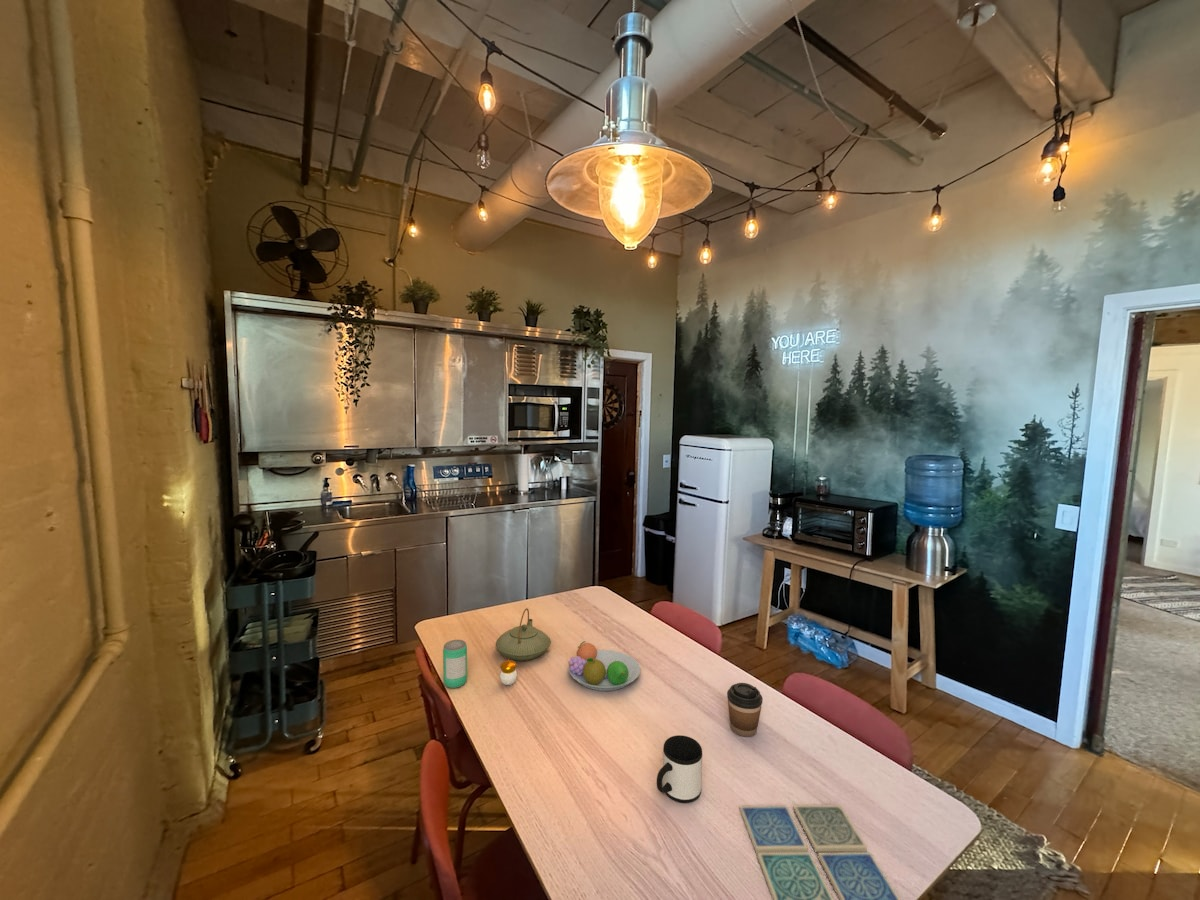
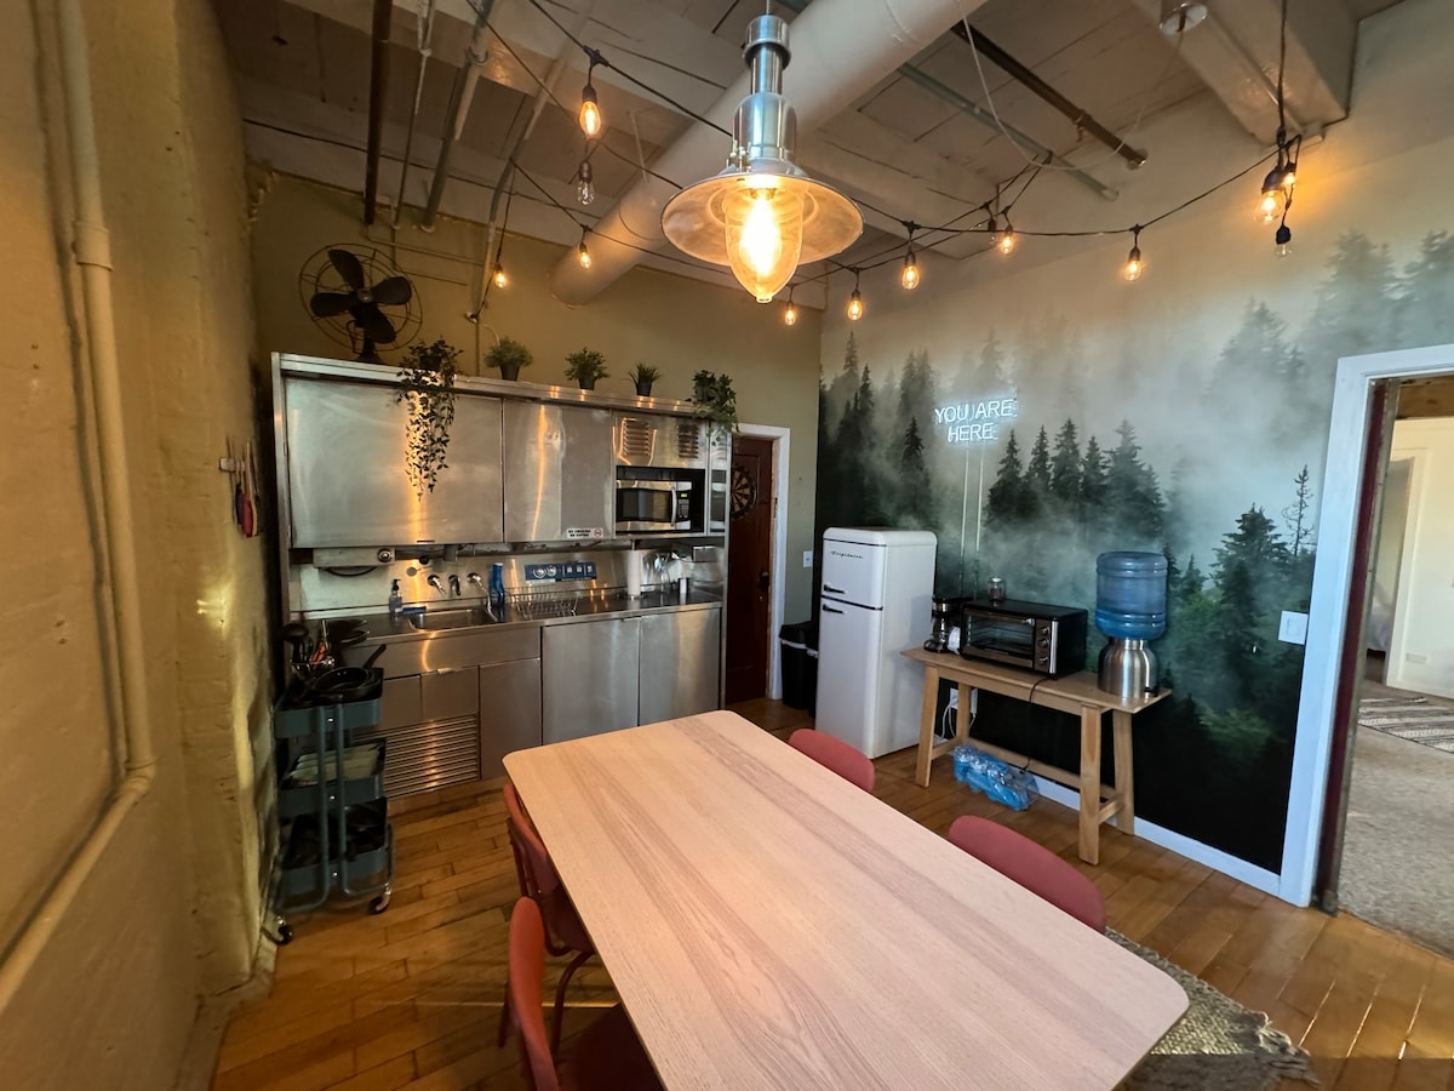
- candle [499,658,518,686]
- mug [656,734,703,804]
- coffee cup [726,682,764,738]
- teapot [495,607,552,662]
- drink coaster [739,804,901,900]
- fruit bowl [567,640,641,692]
- beverage can [442,639,468,689]
